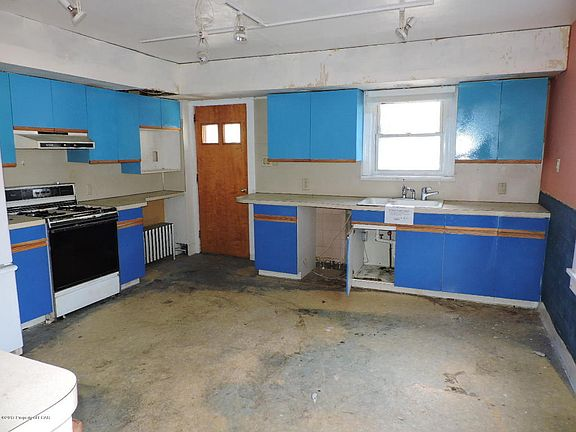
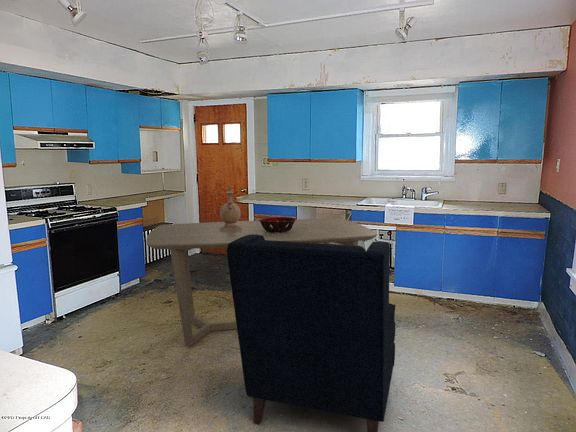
+ decorative bowl [258,216,296,233]
+ vase [219,185,242,227]
+ dining table [145,218,378,347]
+ chair [226,234,396,432]
